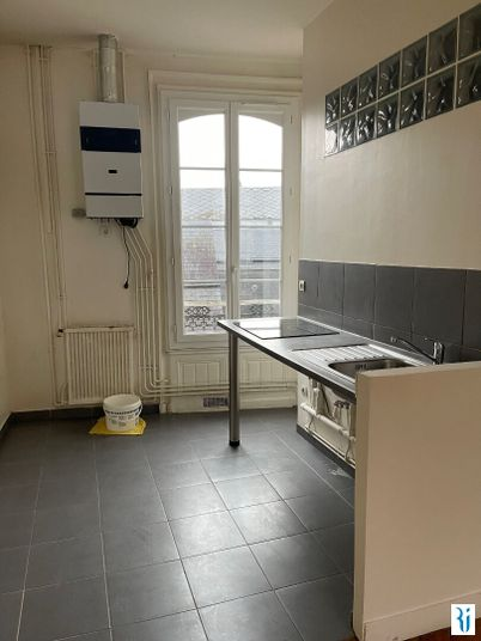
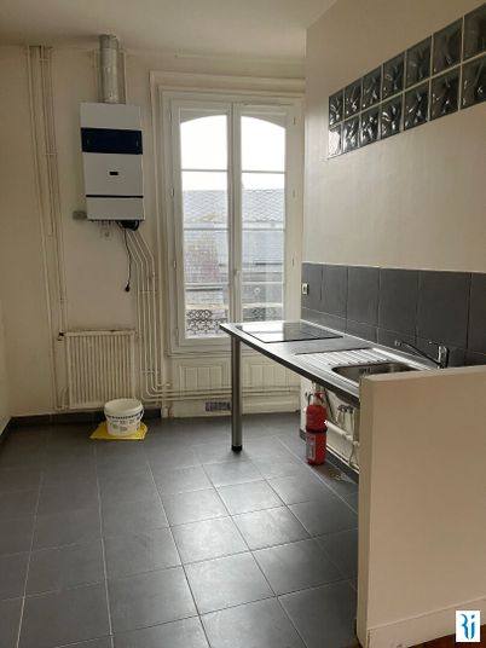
+ fire extinguisher [303,387,329,465]
